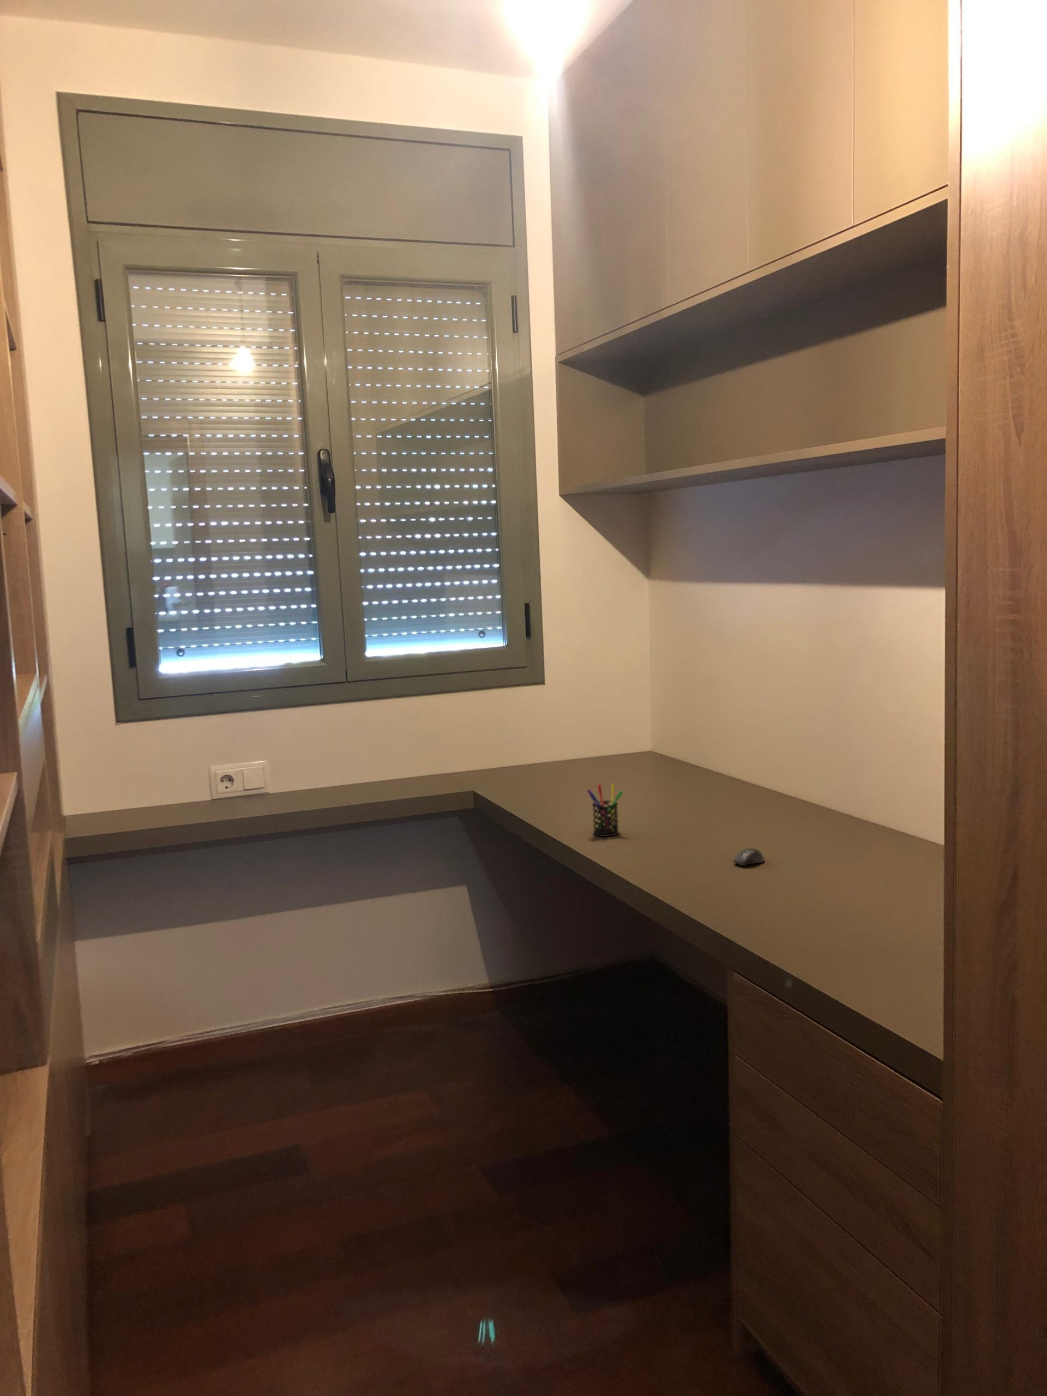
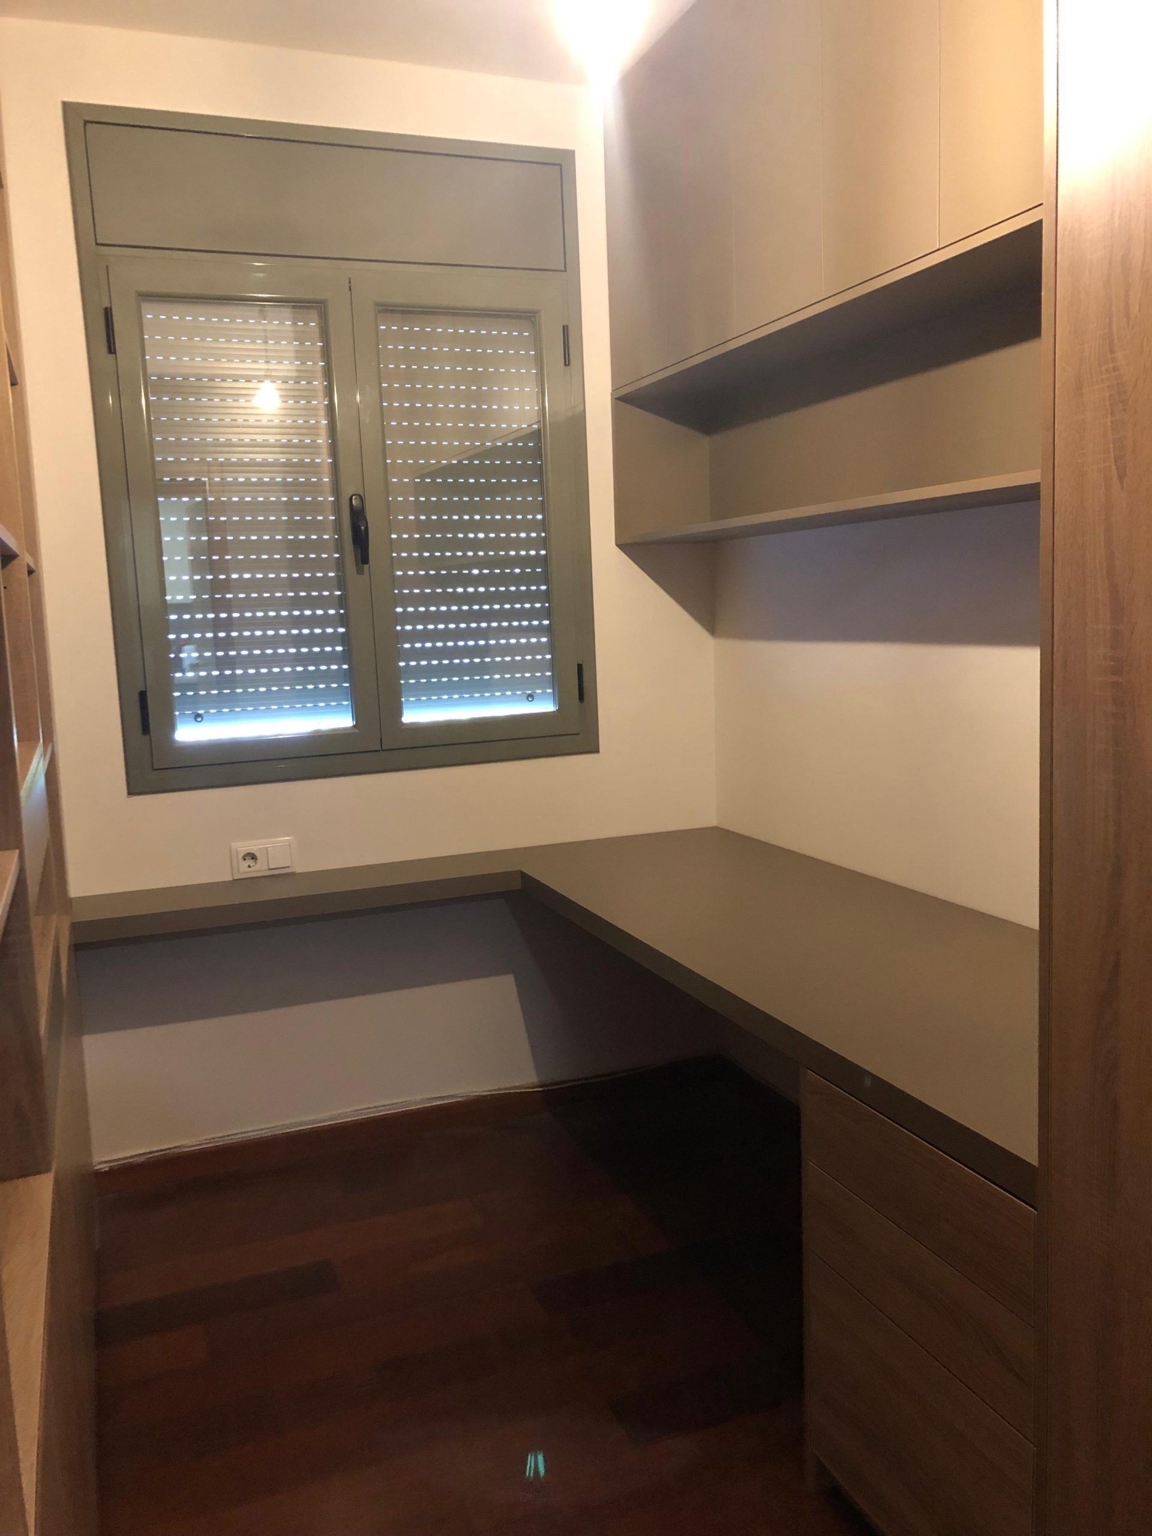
- computer mouse [732,847,765,866]
- pen holder [586,783,624,838]
